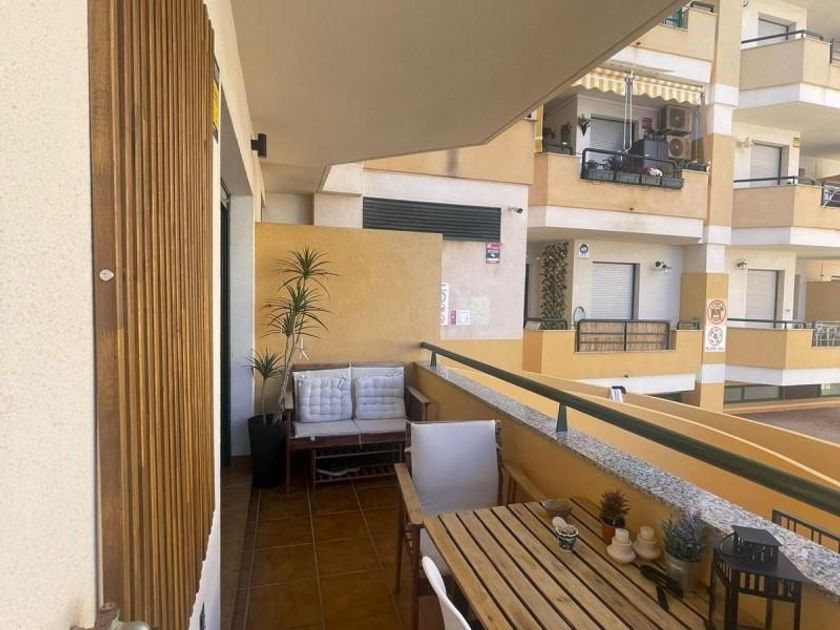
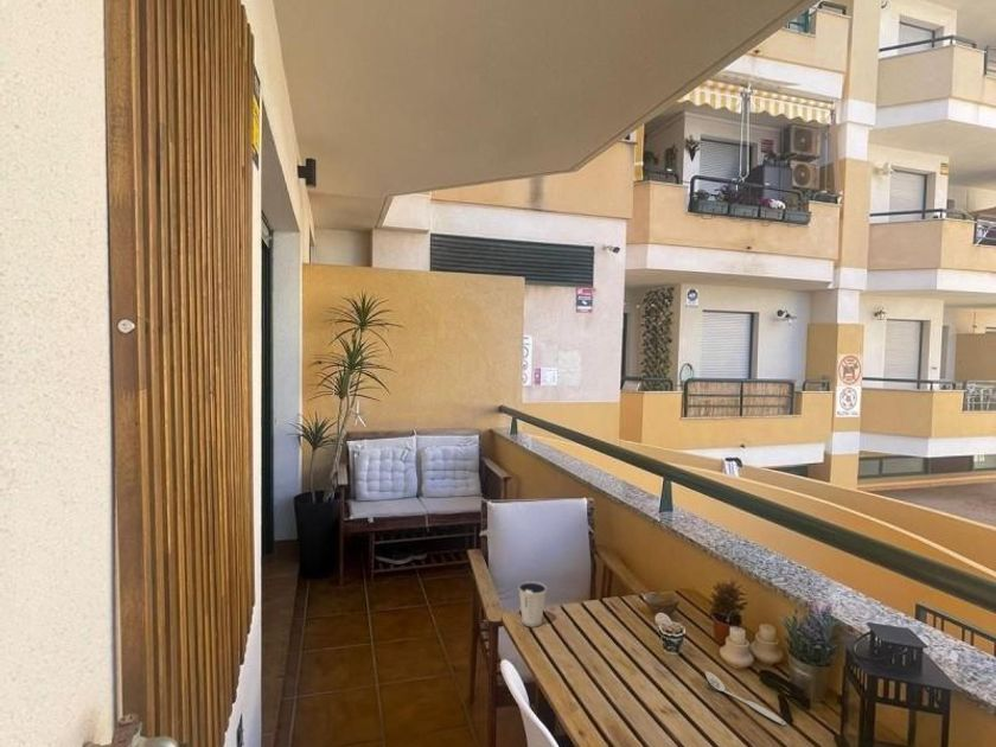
+ dixie cup [517,580,548,627]
+ spoon [704,670,787,726]
